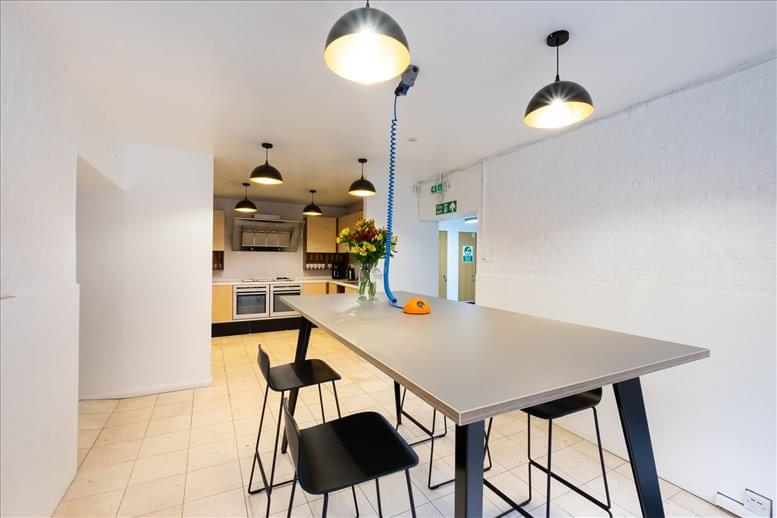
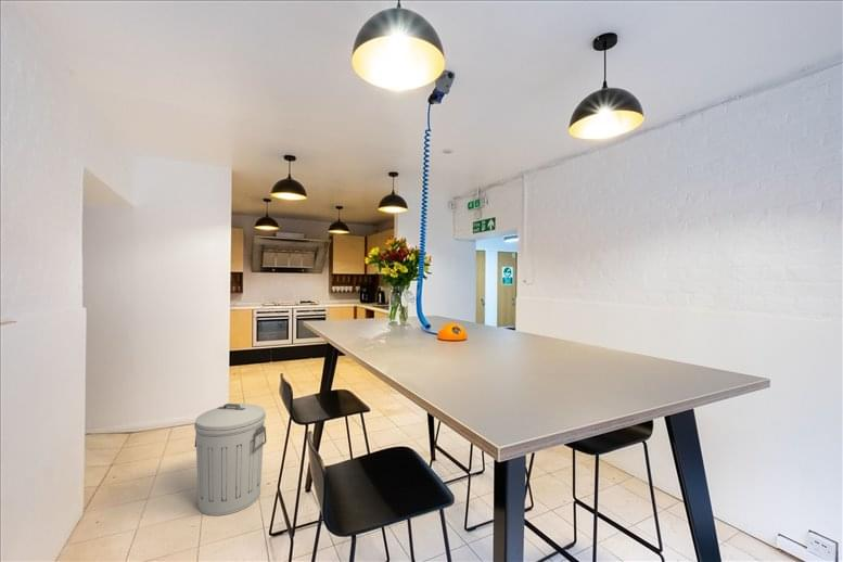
+ trash can [193,403,267,516]
